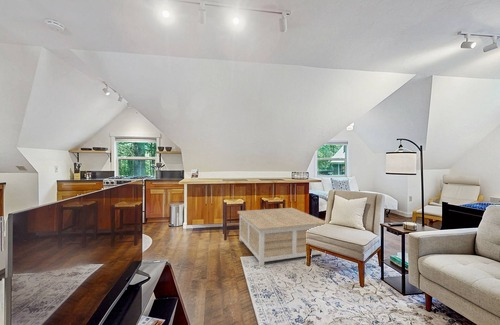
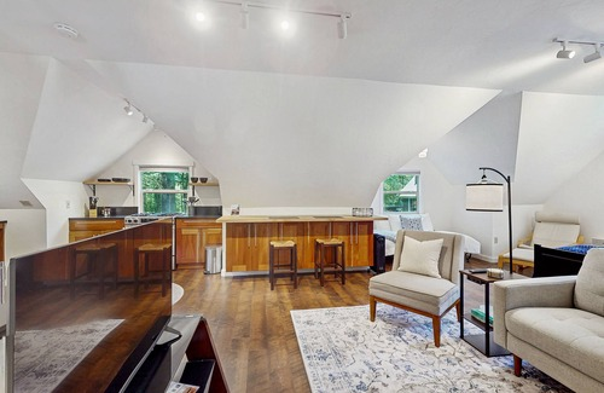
- coffee table [236,207,327,267]
